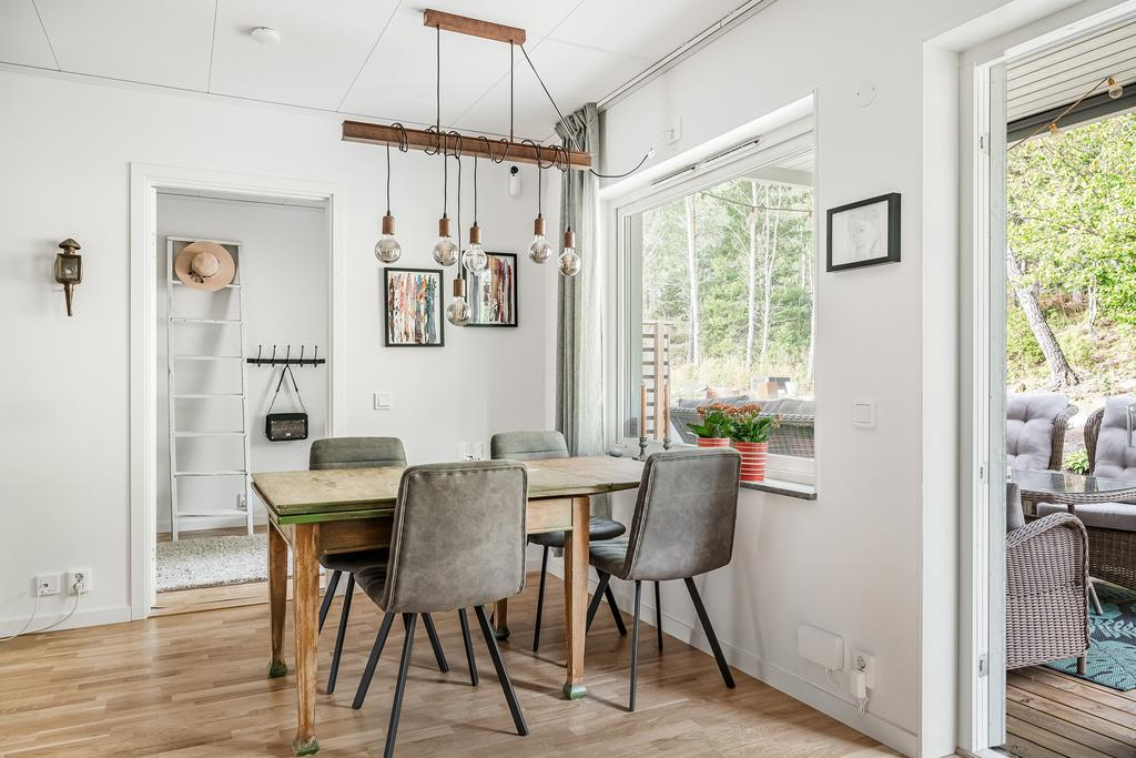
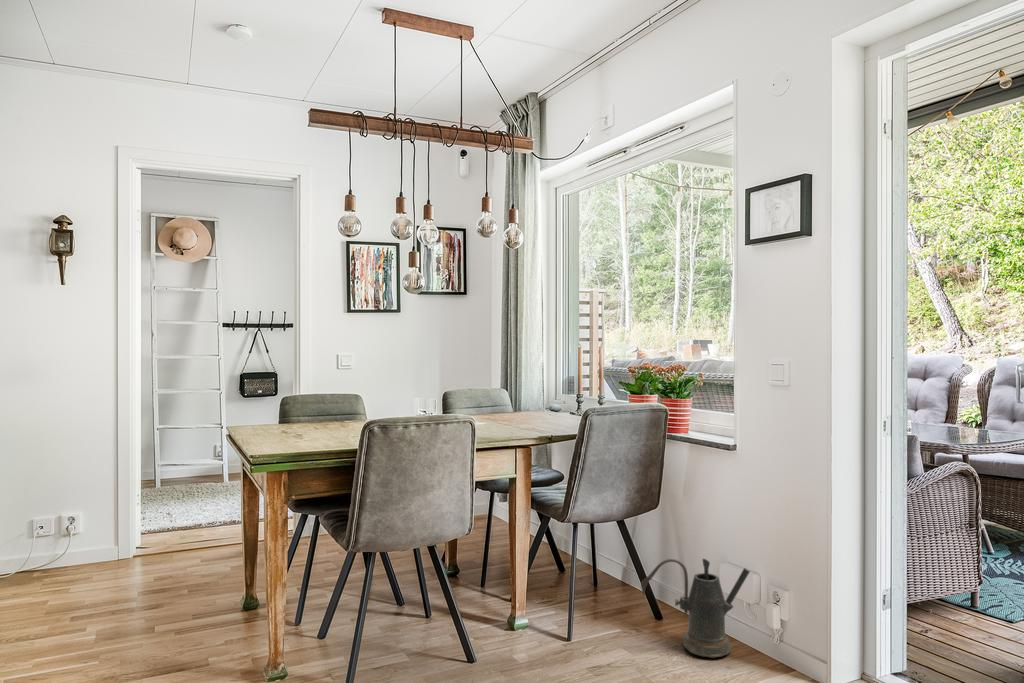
+ watering can [640,558,751,659]
